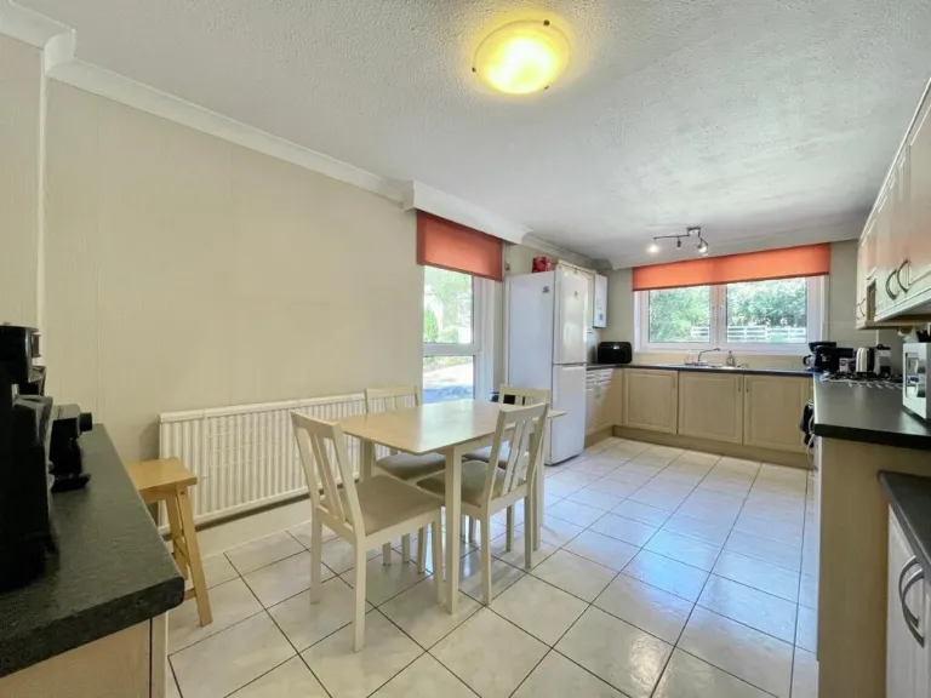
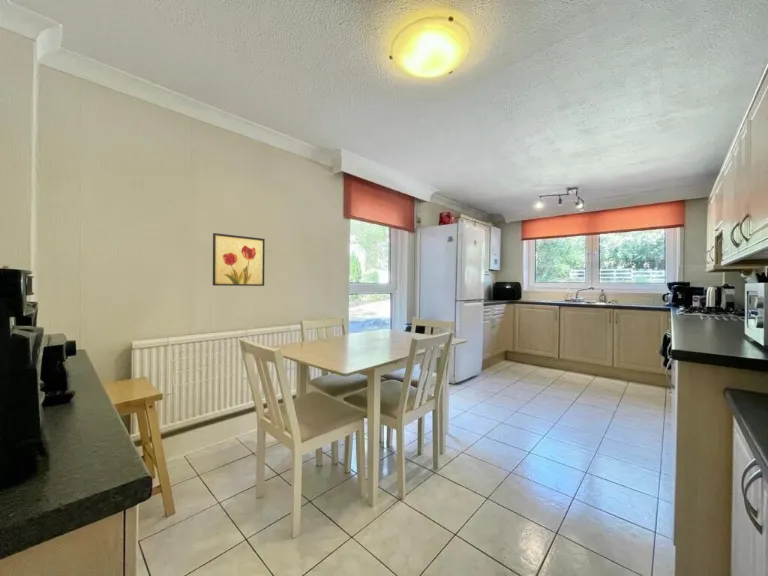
+ wall art [212,232,266,287]
